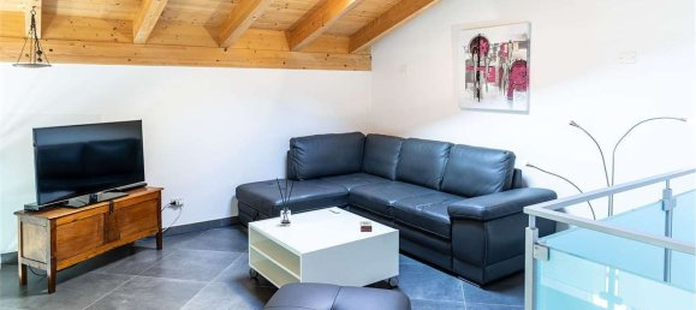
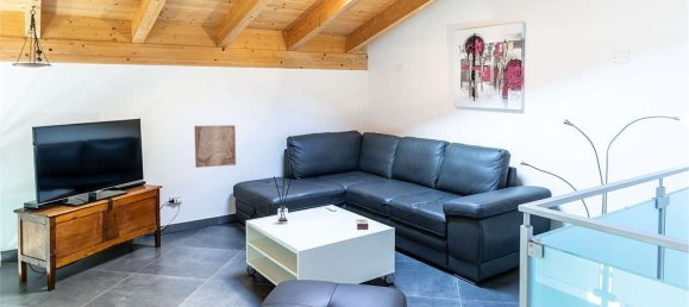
+ wall art [193,124,237,169]
